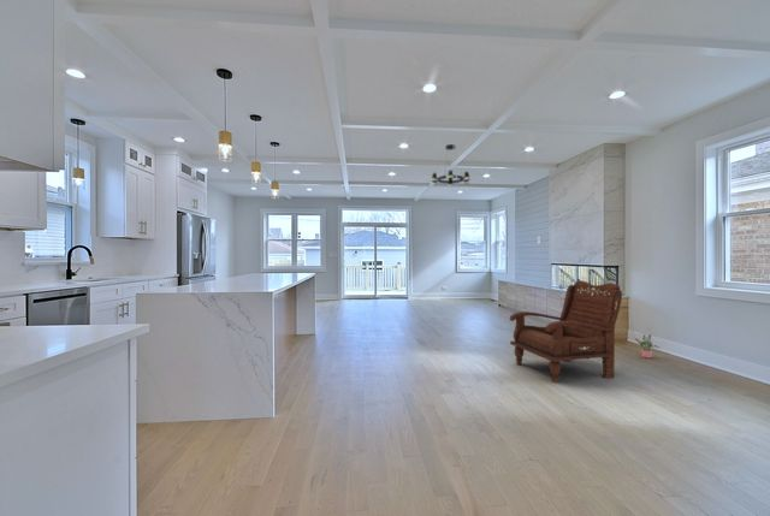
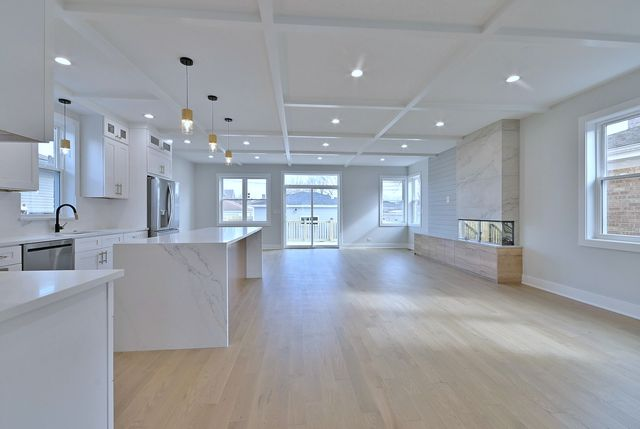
- chandelier [430,143,472,188]
- potted plant [633,333,662,360]
- armchair [509,279,623,384]
